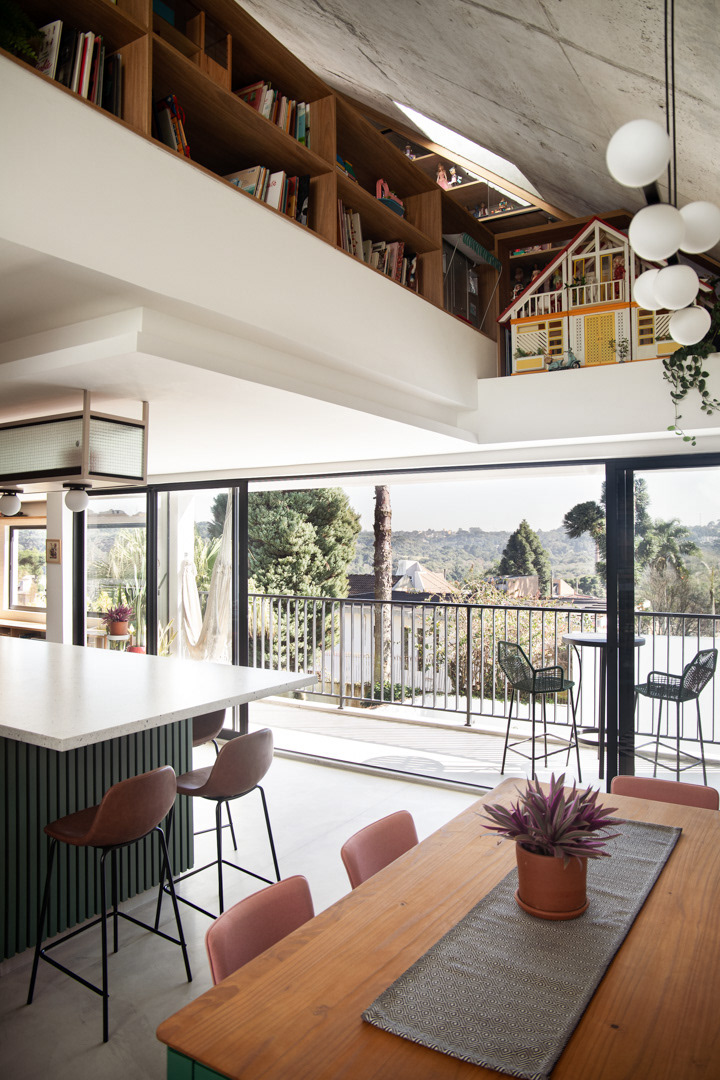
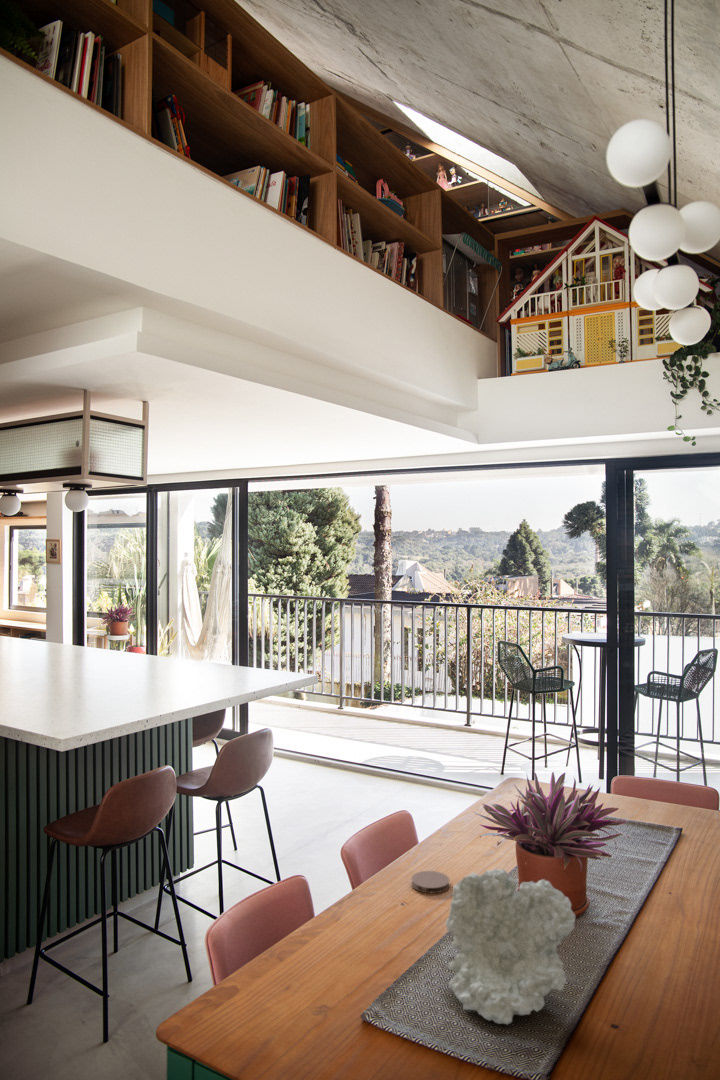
+ coaster [411,870,451,894]
+ decorative bowl [444,868,576,1026]
